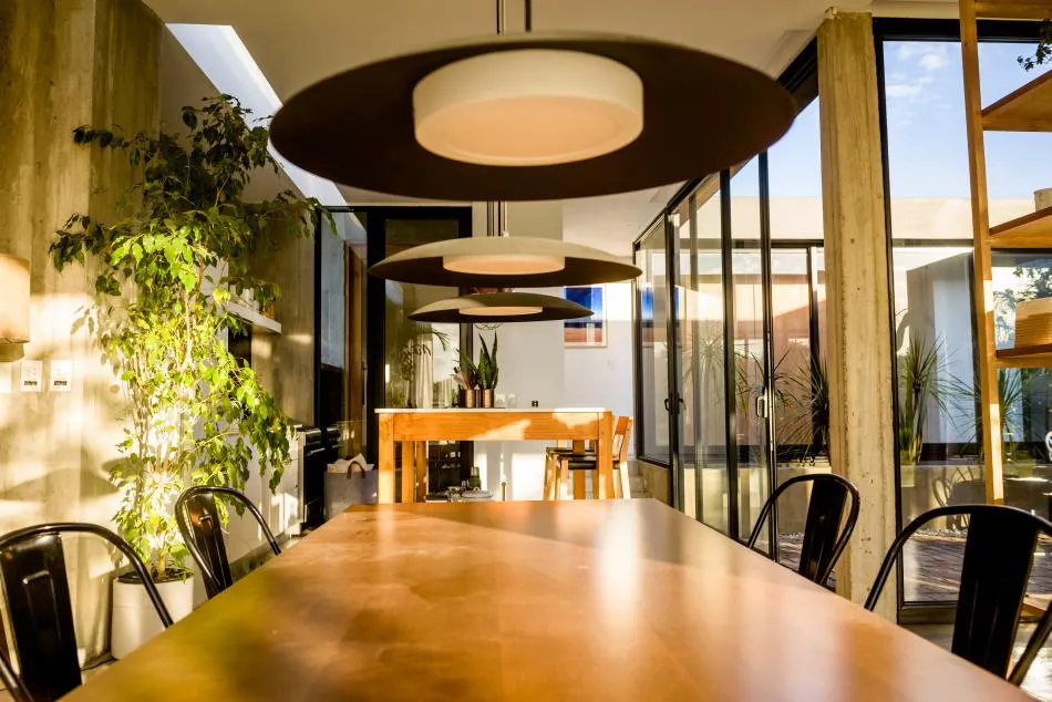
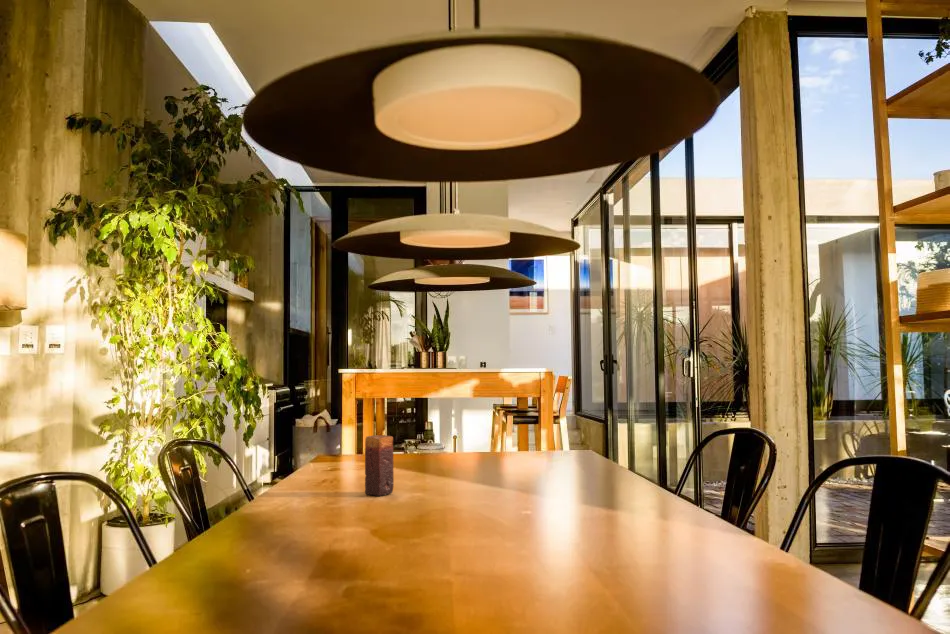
+ candle [364,434,395,497]
